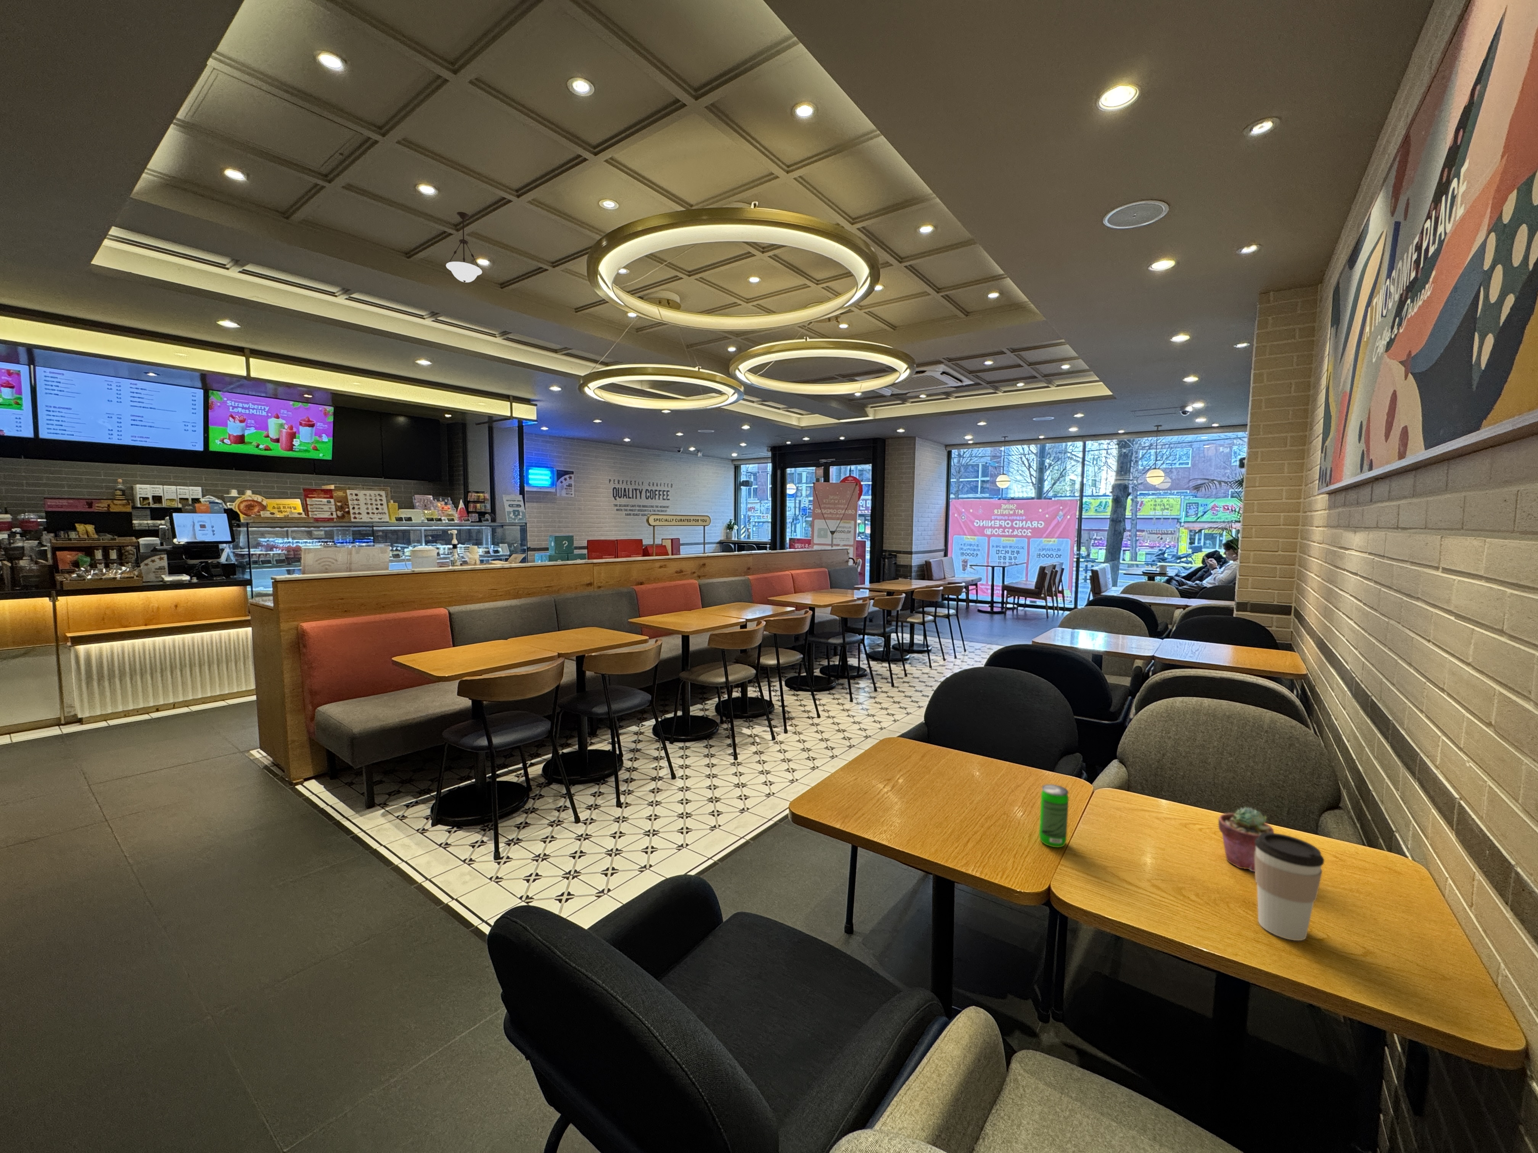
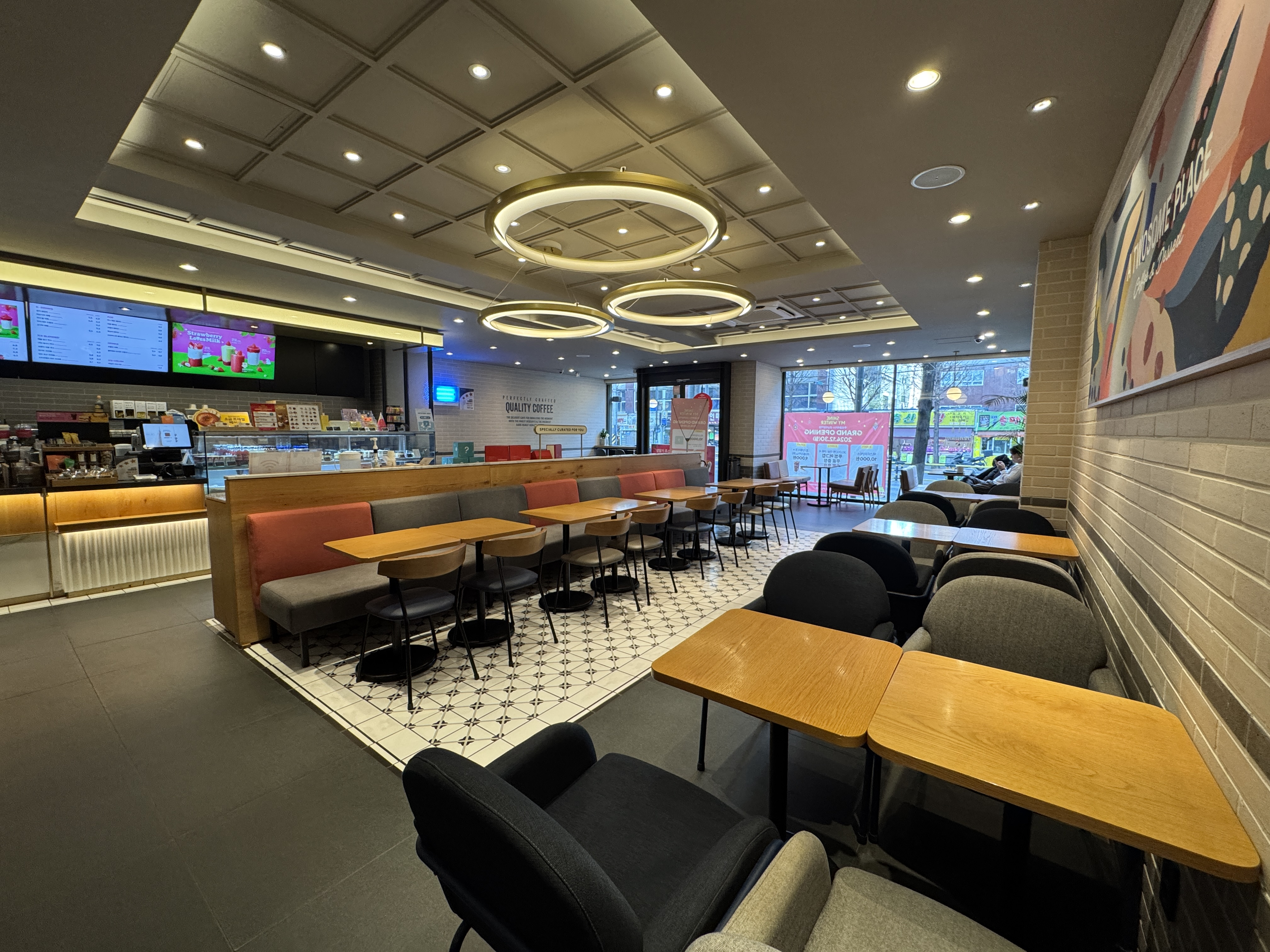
- beverage can [1039,784,1069,848]
- pendant light [446,212,482,283]
- coffee cup [1255,833,1325,941]
- potted succulent [1218,807,1274,872]
